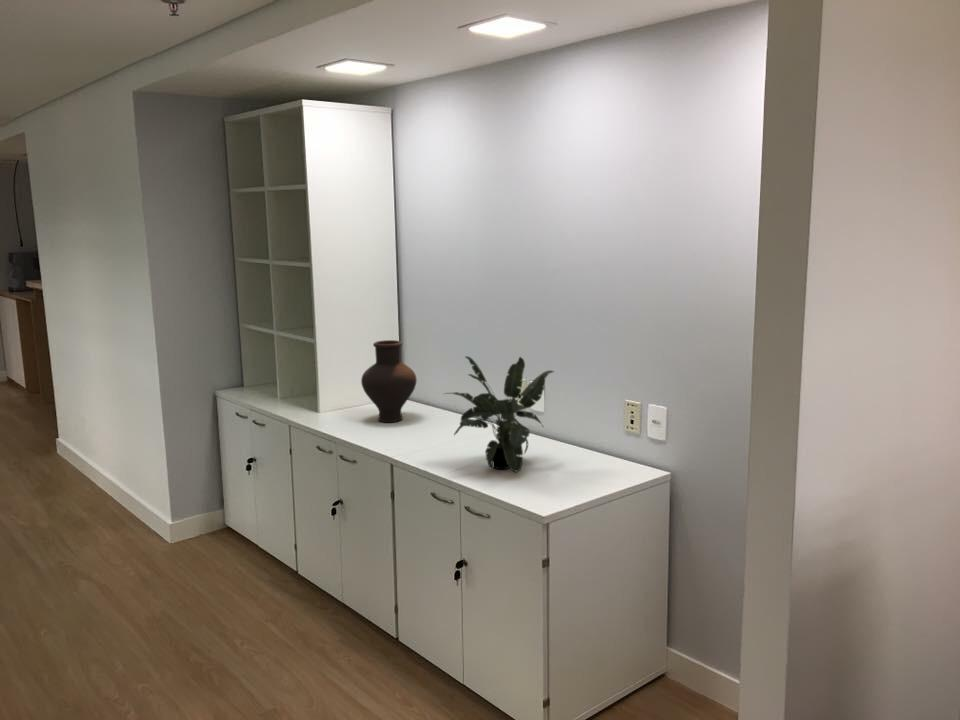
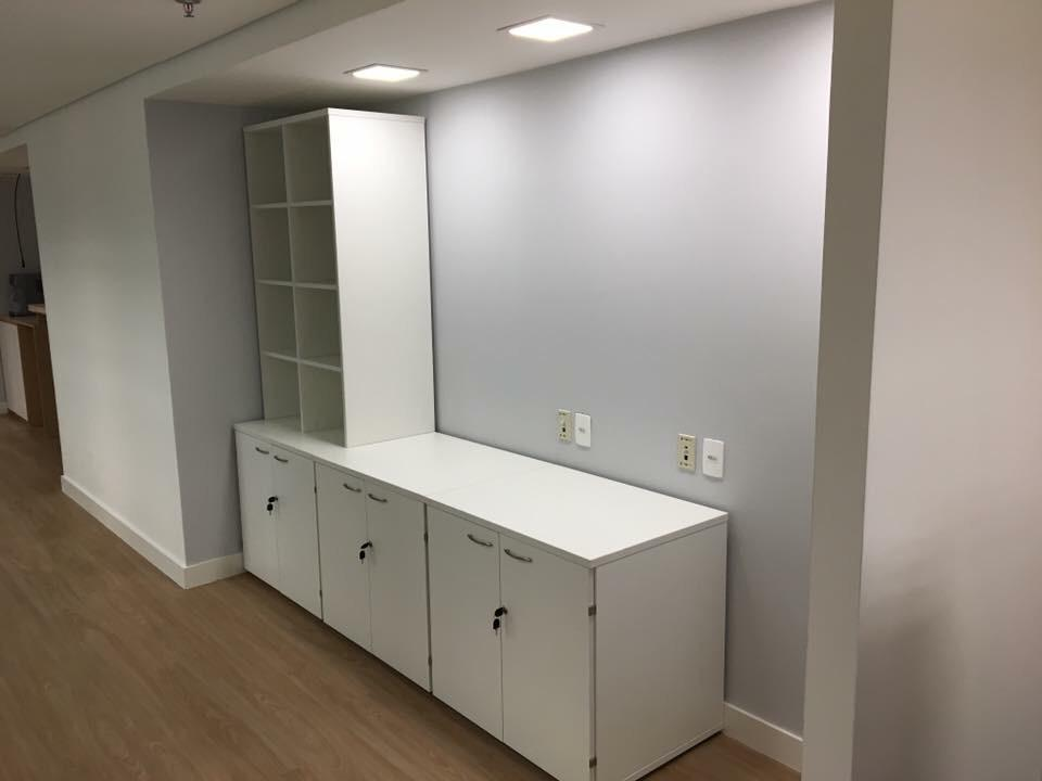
- vase [360,339,418,423]
- potted plant [442,355,555,473]
